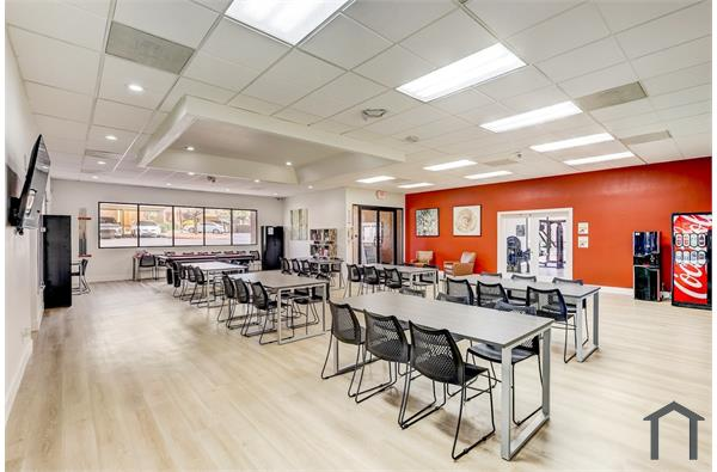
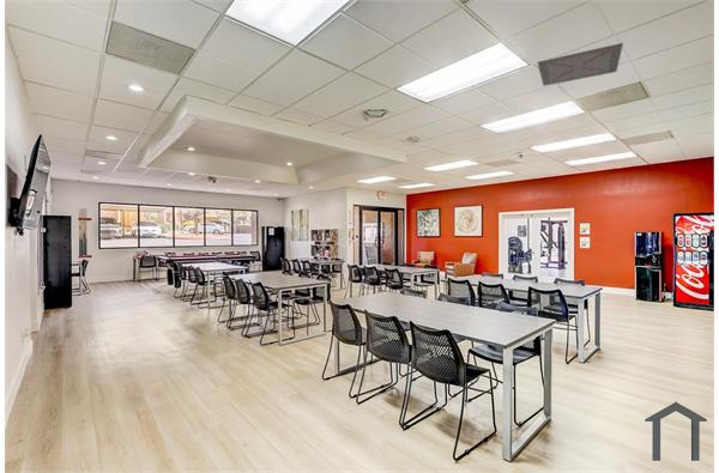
+ ceiling vent [537,42,624,87]
